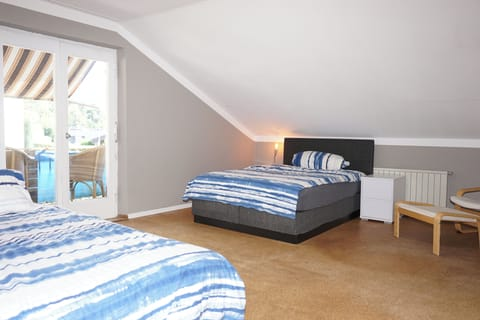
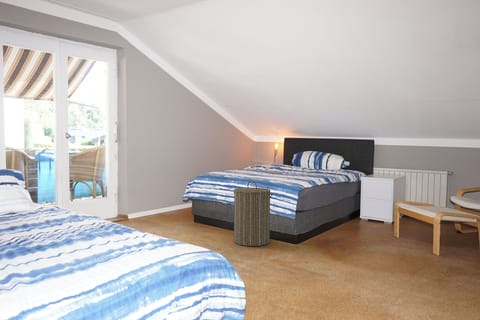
+ laundry hamper [233,180,274,247]
